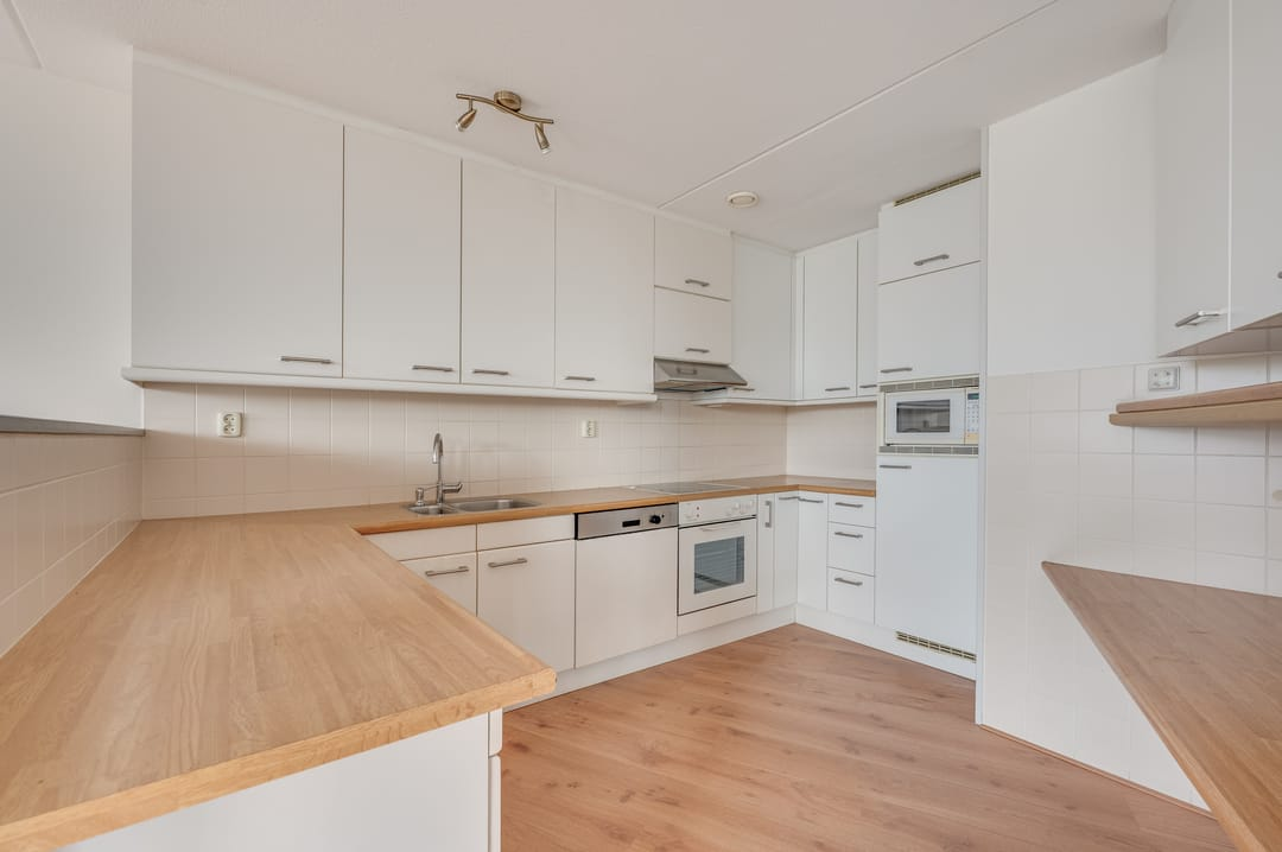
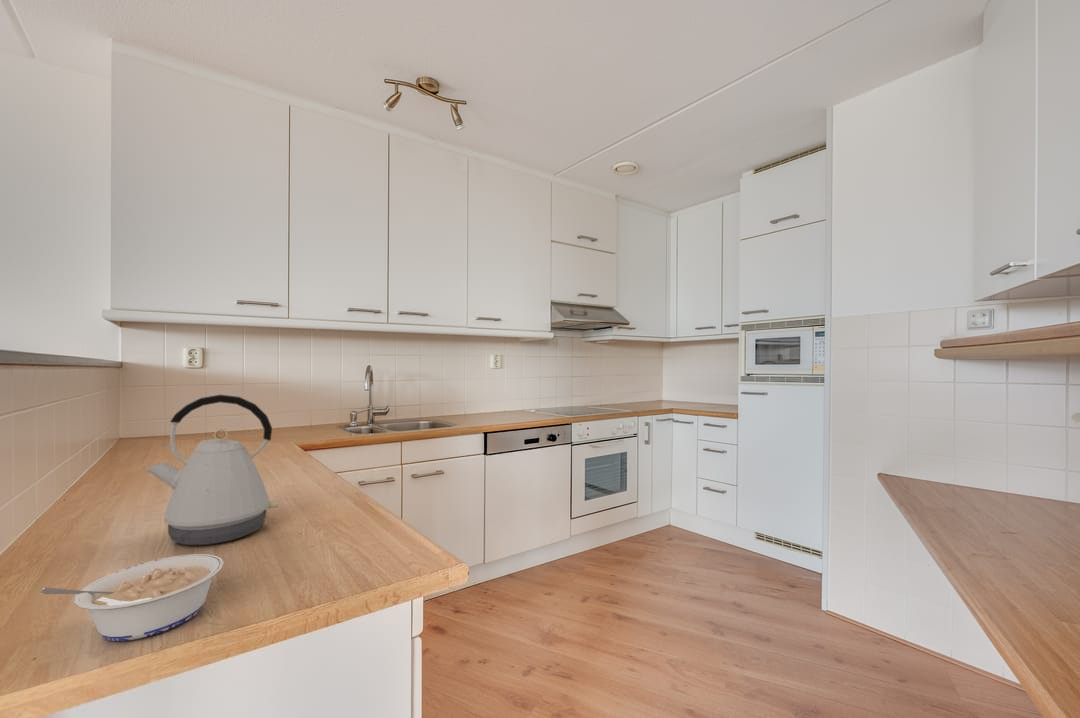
+ kettle [145,394,279,546]
+ legume [40,553,225,642]
